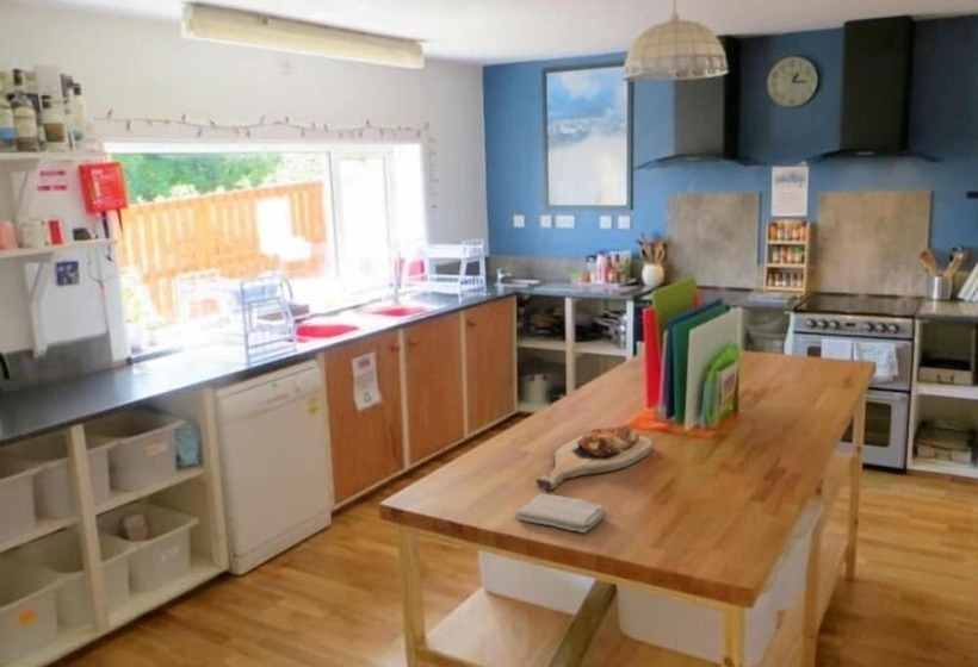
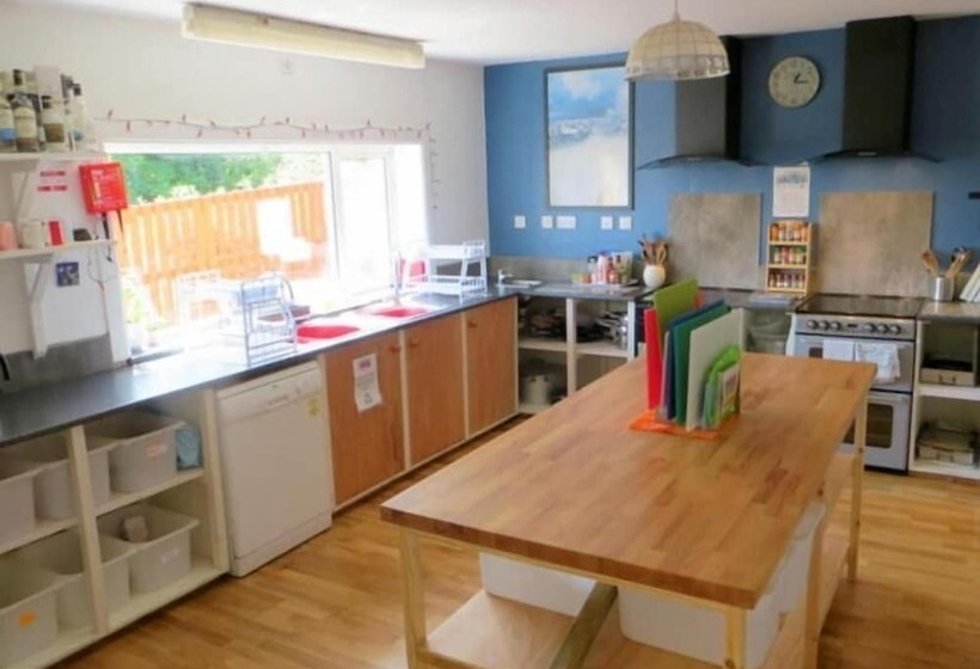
- cutting board [536,423,654,491]
- washcloth [514,492,607,535]
